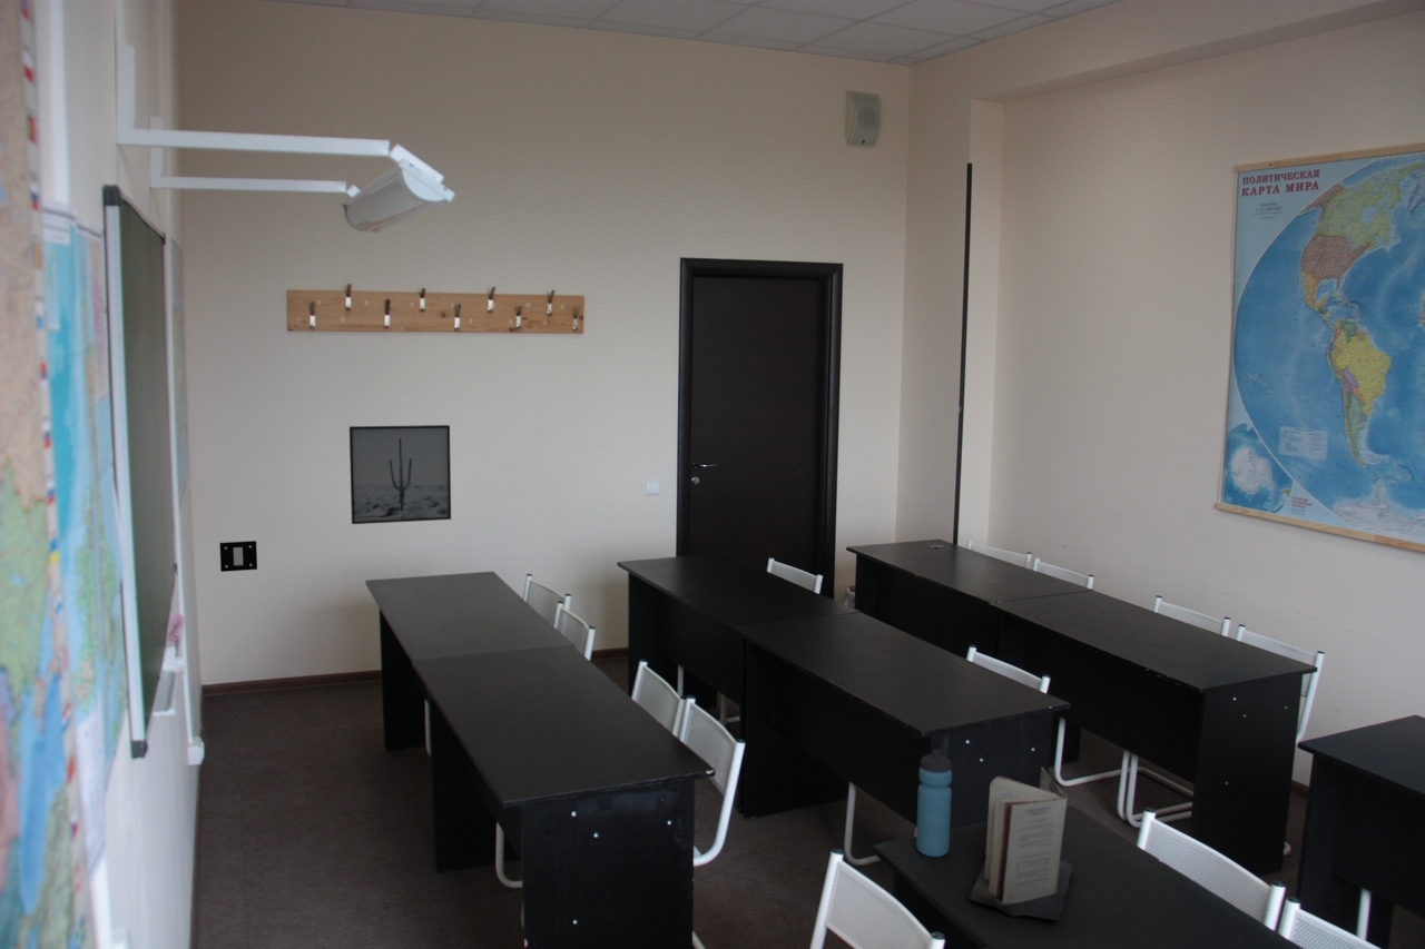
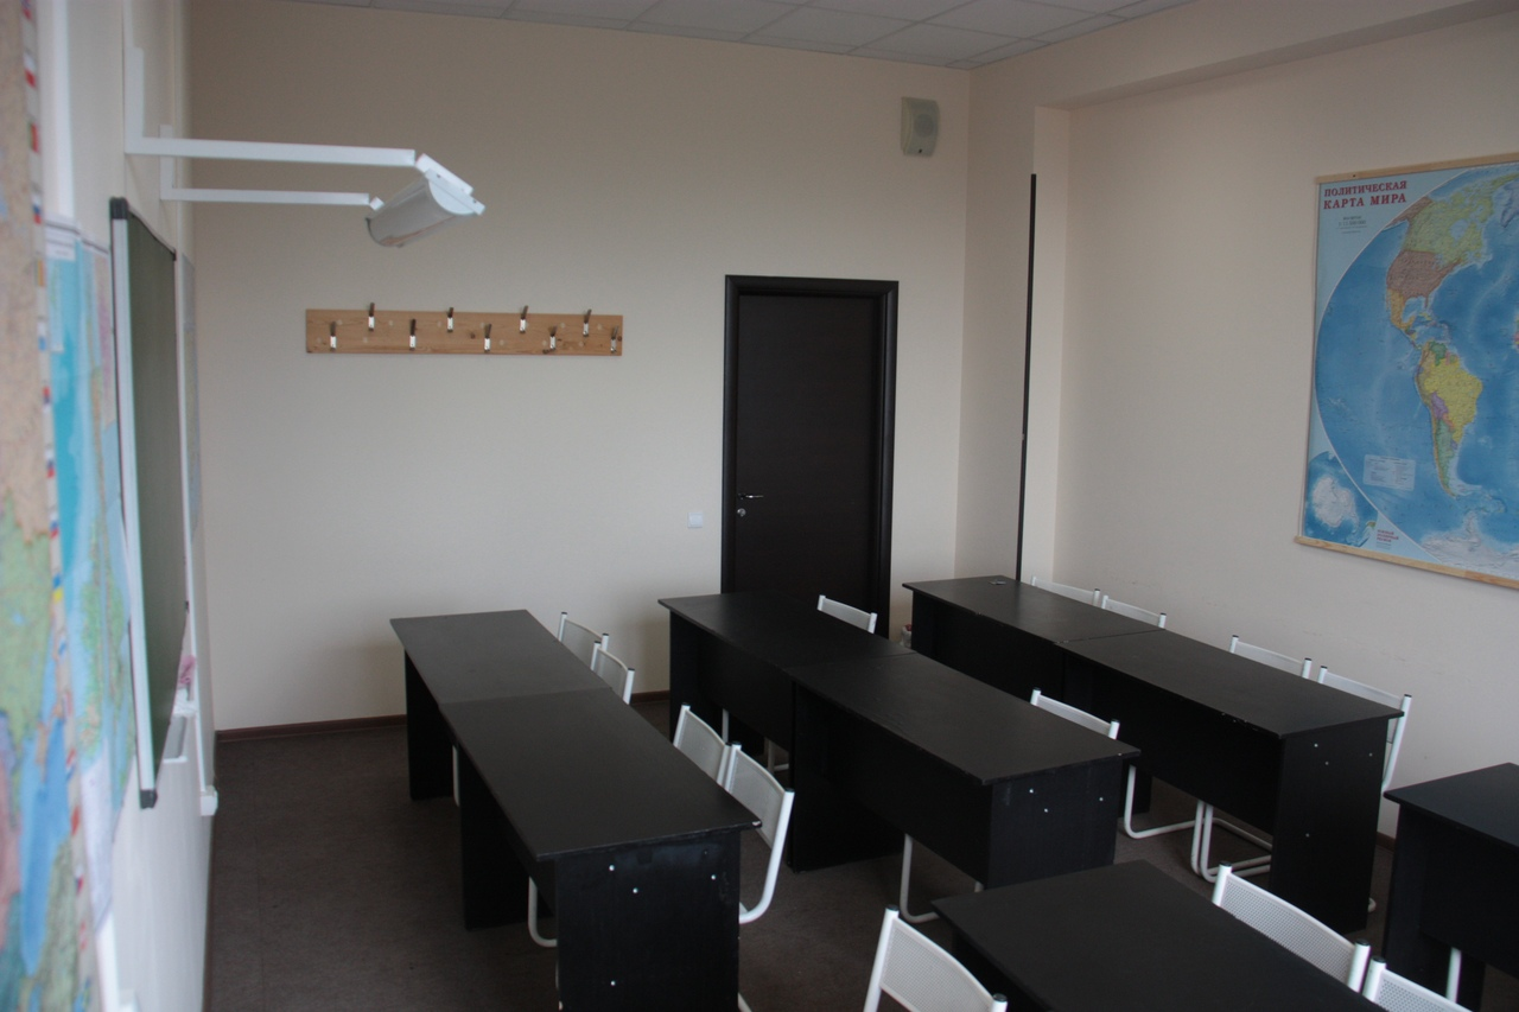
- light switch [218,540,258,573]
- wall art [348,424,452,525]
- book [967,767,1074,921]
- water bottle [915,749,953,858]
